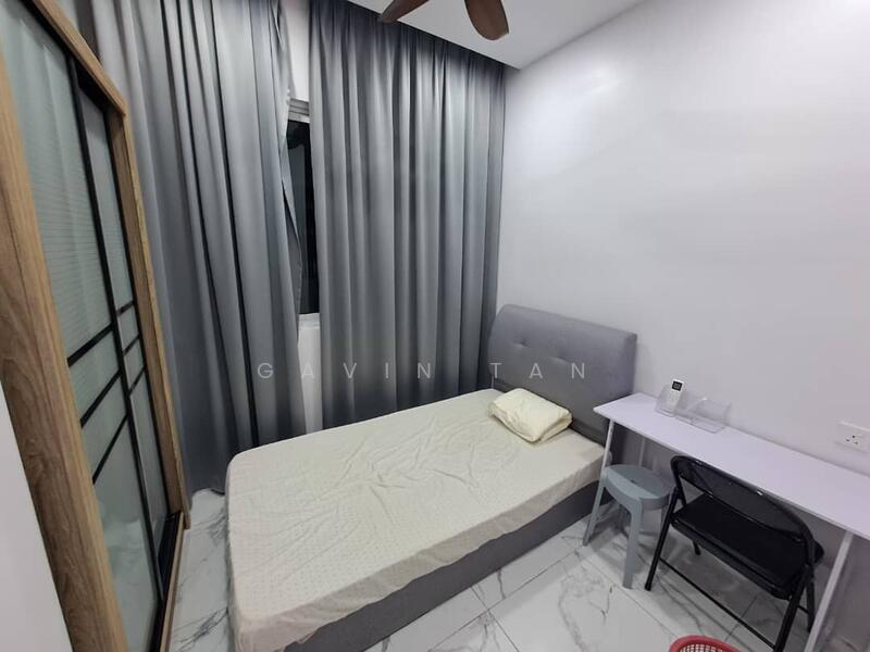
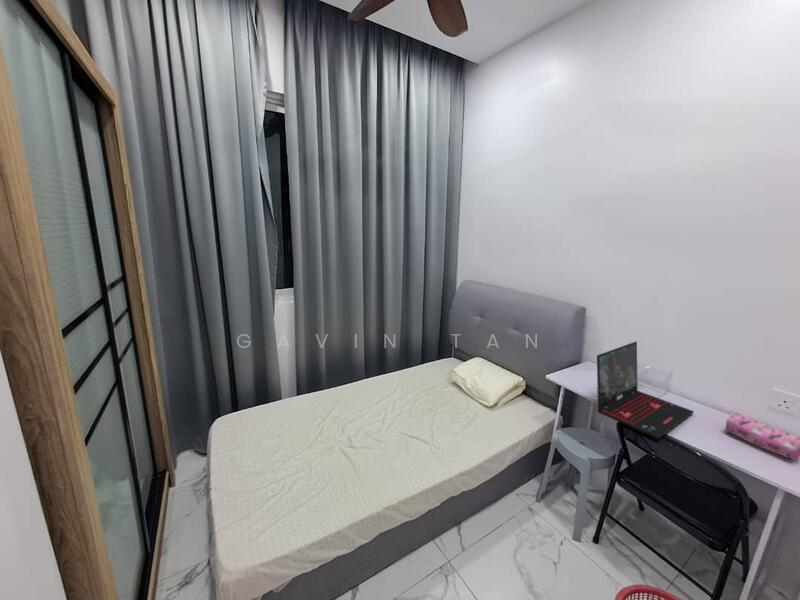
+ laptop [596,340,695,440]
+ pencil case [724,411,800,461]
